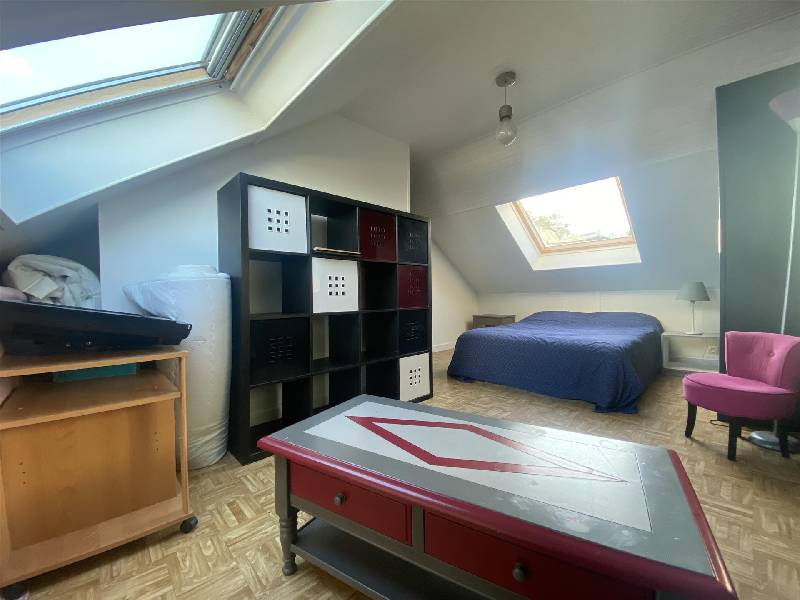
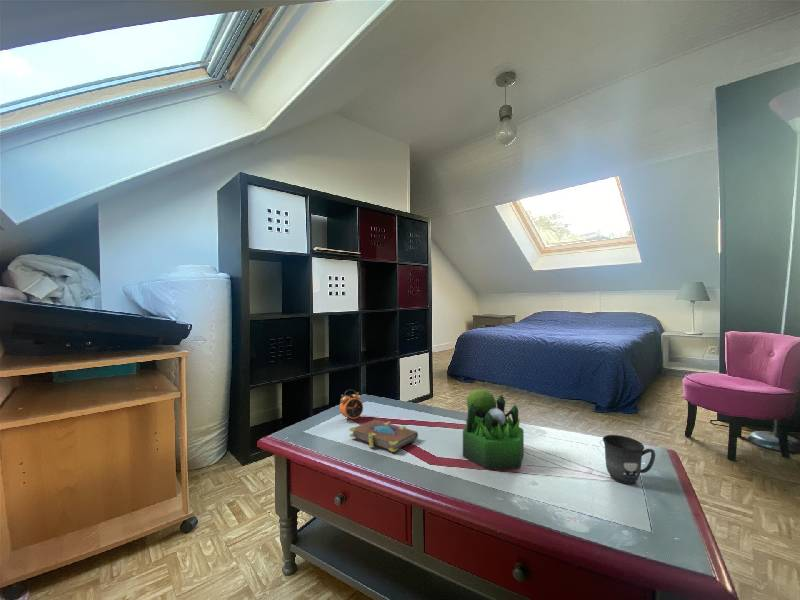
+ alarm clock [339,389,364,423]
+ mug [602,434,656,485]
+ book [348,418,419,453]
+ plant [462,388,525,471]
